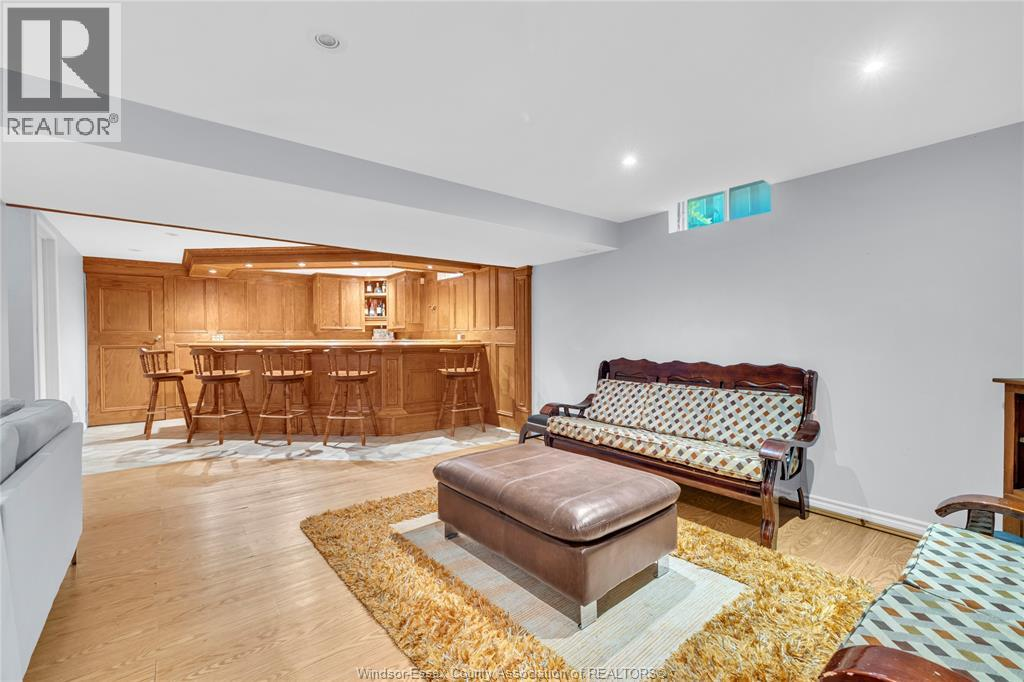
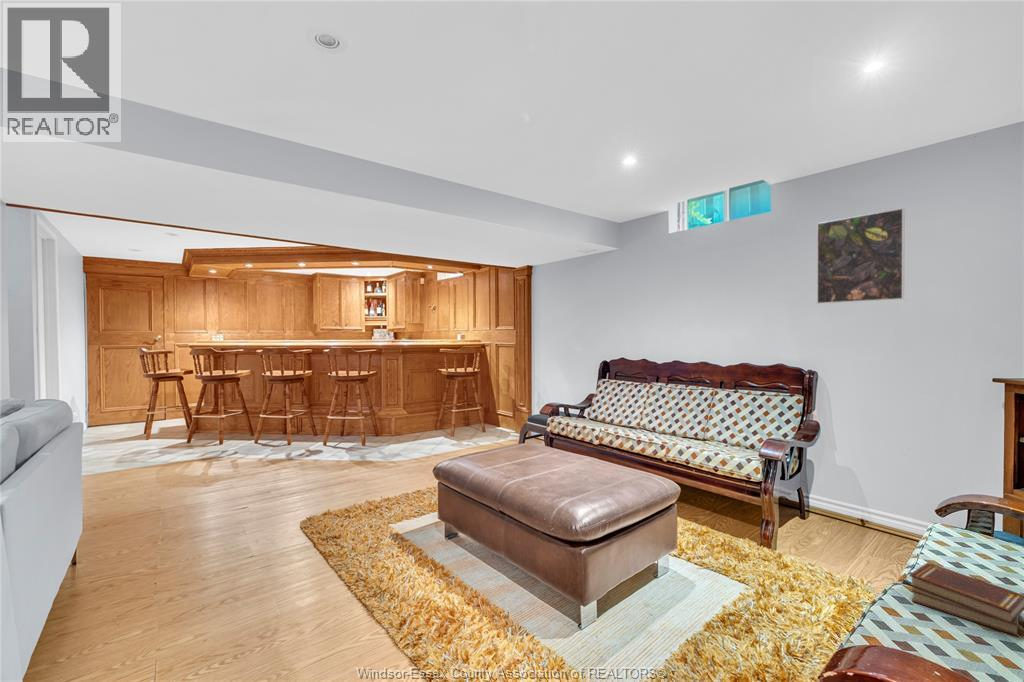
+ book set [908,561,1024,638]
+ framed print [816,207,906,305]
